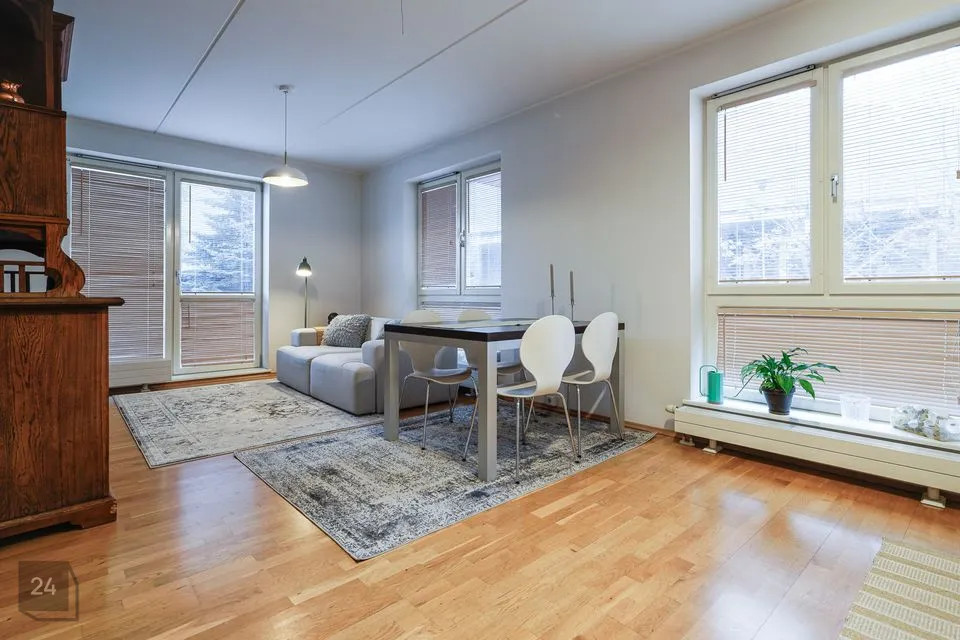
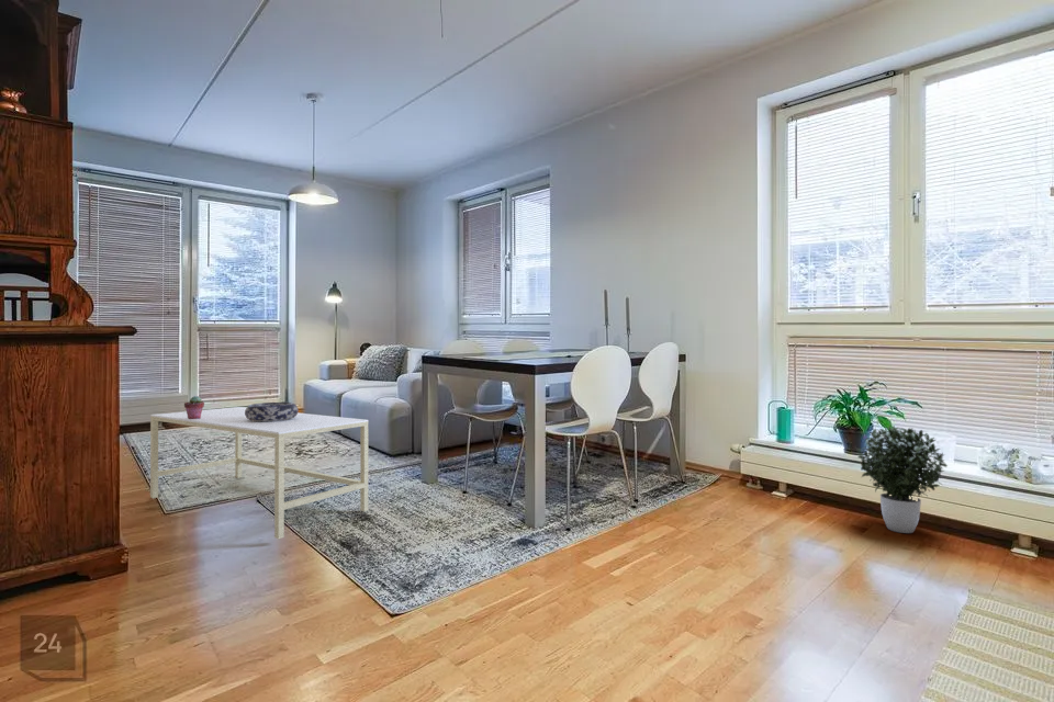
+ decorative bowl [245,401,300,421]
+ potted plant [856,424,949,534]
+ coffee table [149,406,369,540]
+ potted succulent [183,395,205,419]
